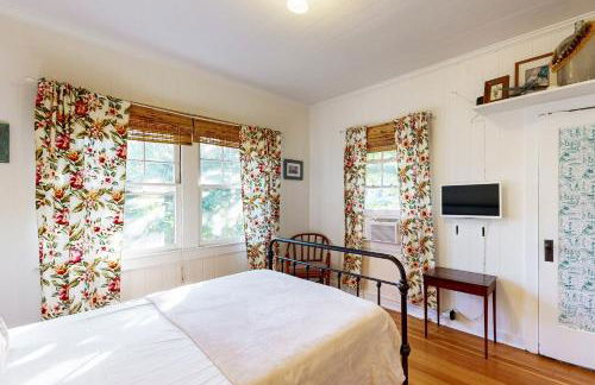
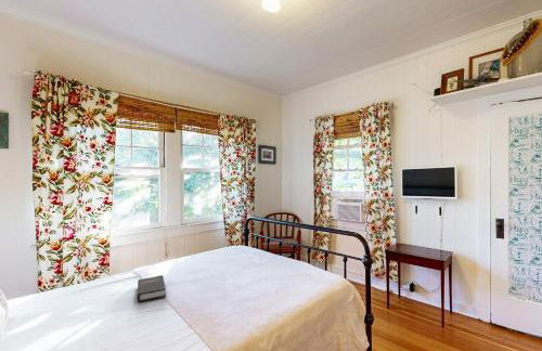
+ hardback book [137,274,167,303]
